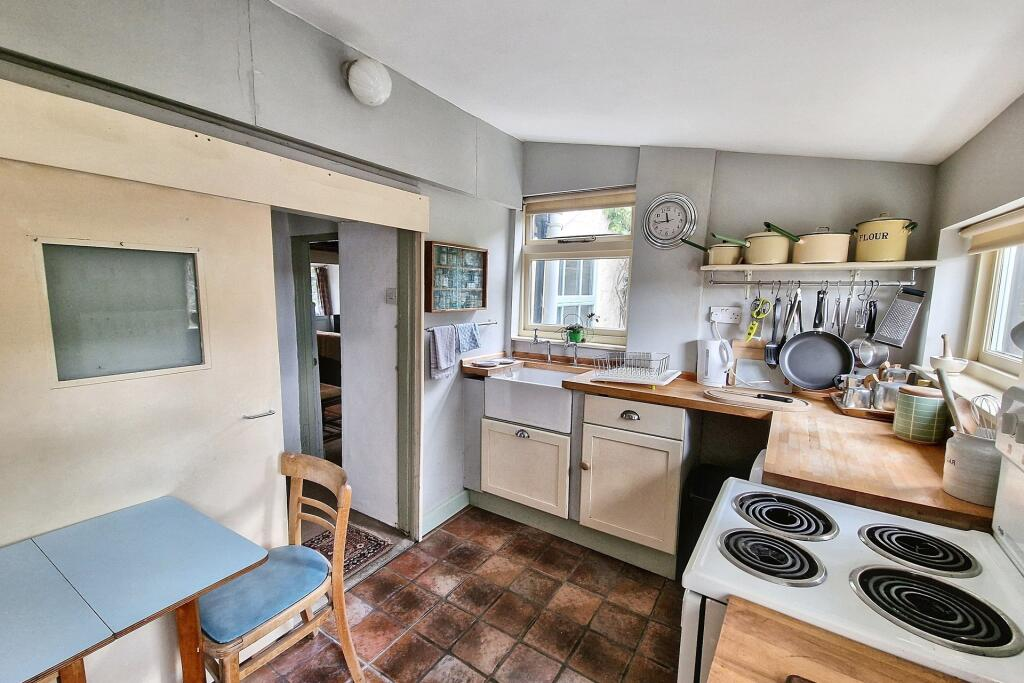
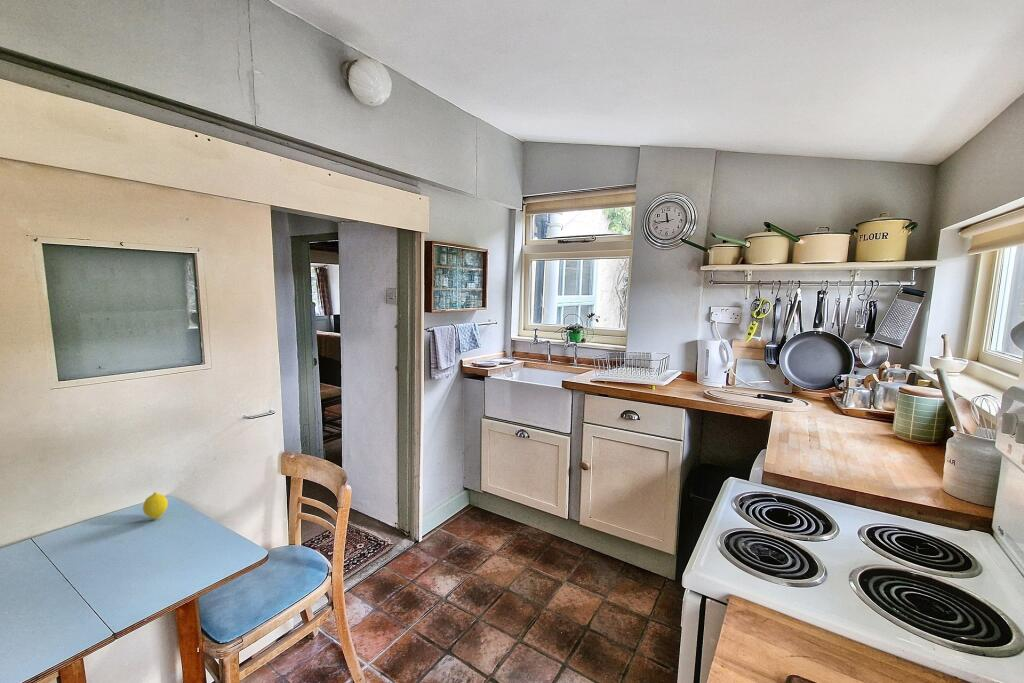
+ fruit [142,491,169,520]
